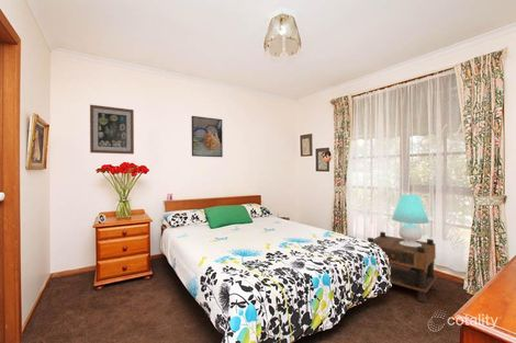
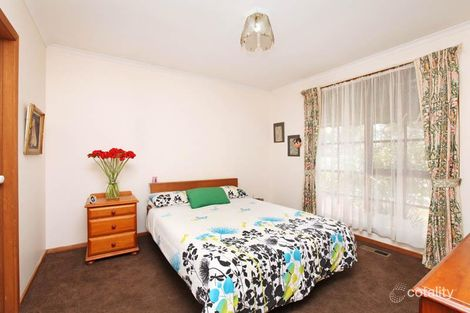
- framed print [190,115,224,158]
- table lamp [391,194,430,247]
- wall art [89,104,135,156]
- nightstand [367,231,439,304]
